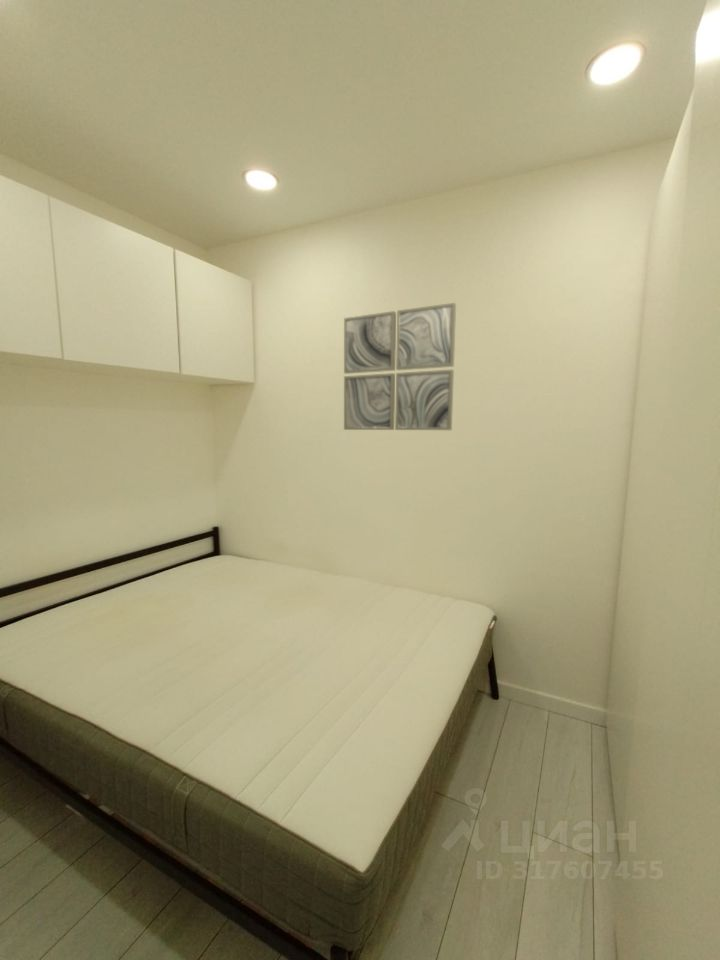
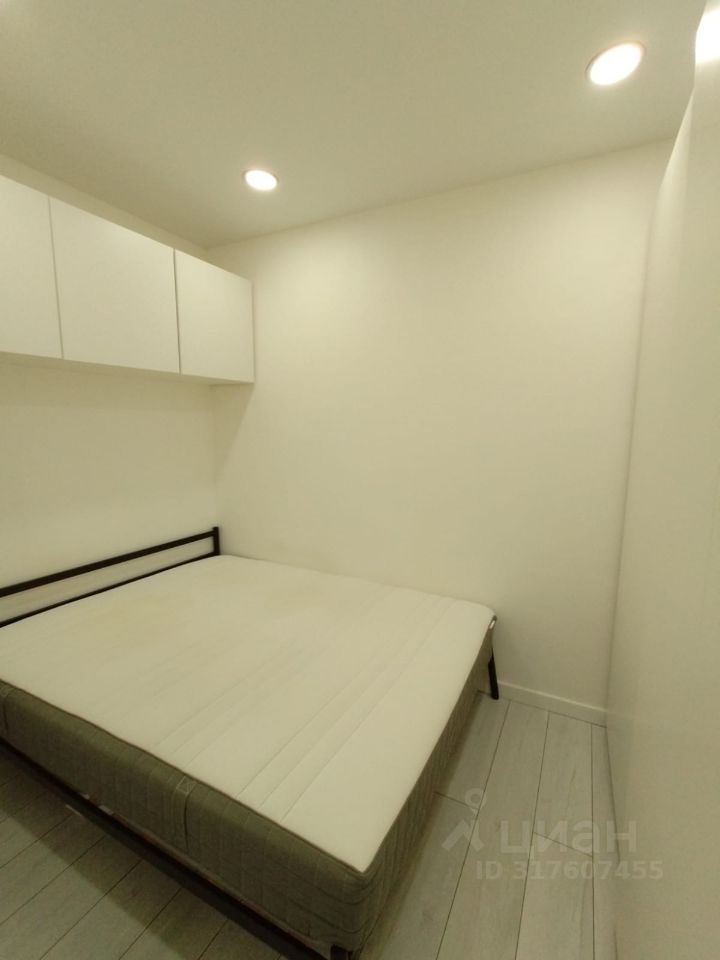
- wall art [343,302,457,431]
